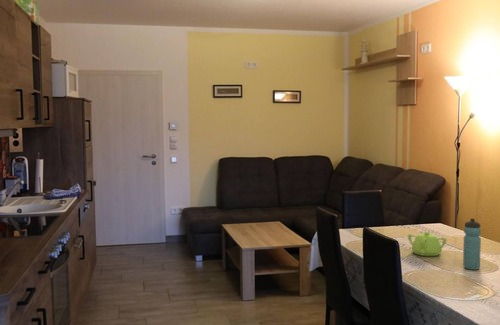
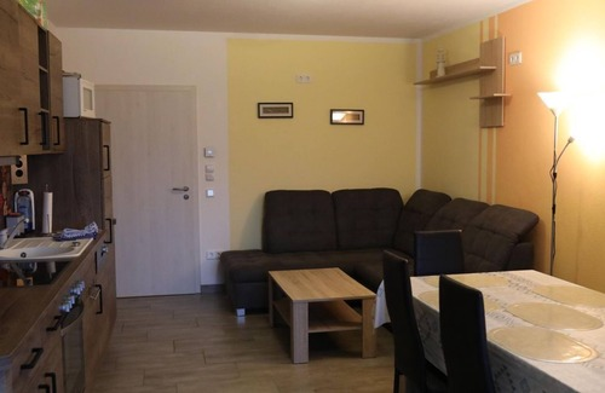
- teapot [407,231,448,257]
- water bottle [462,217,482,271]
